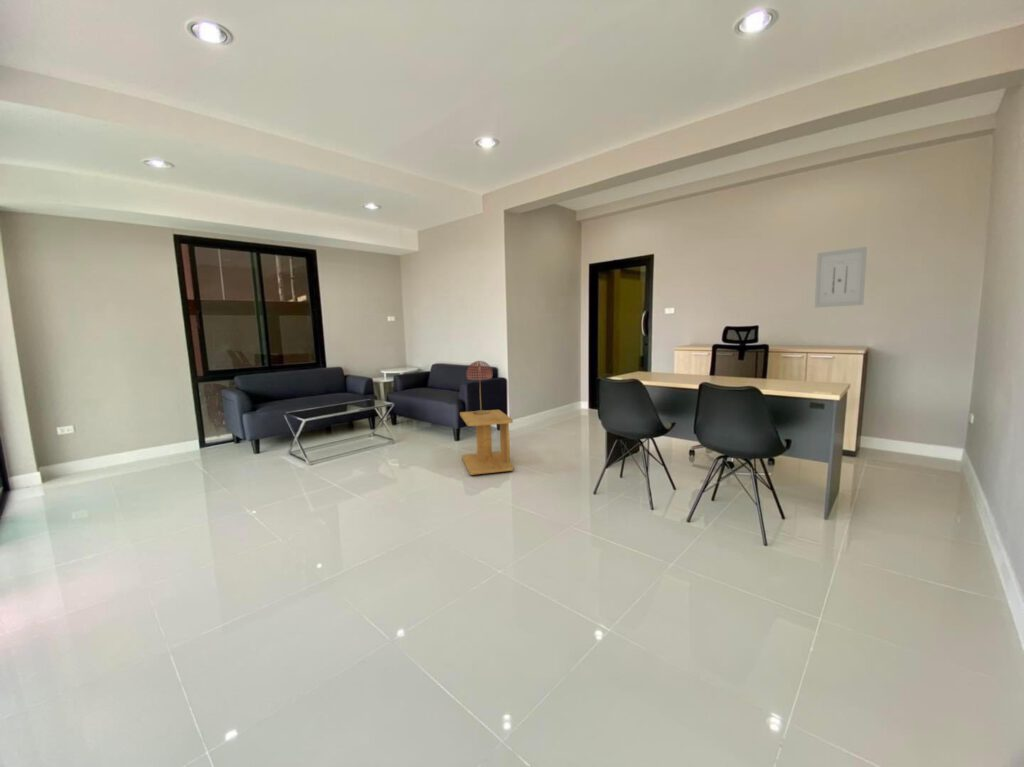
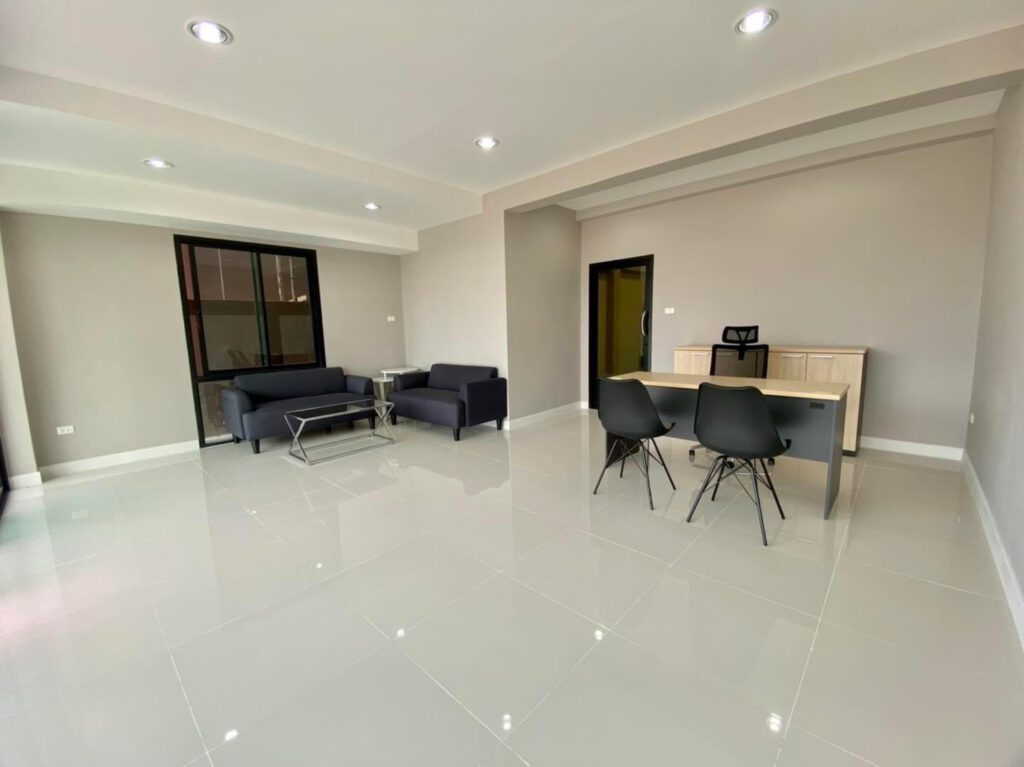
- table lamp [465,360,494,414]
- wall art [814,246,868,309]
- side table [459,409,515,476]
